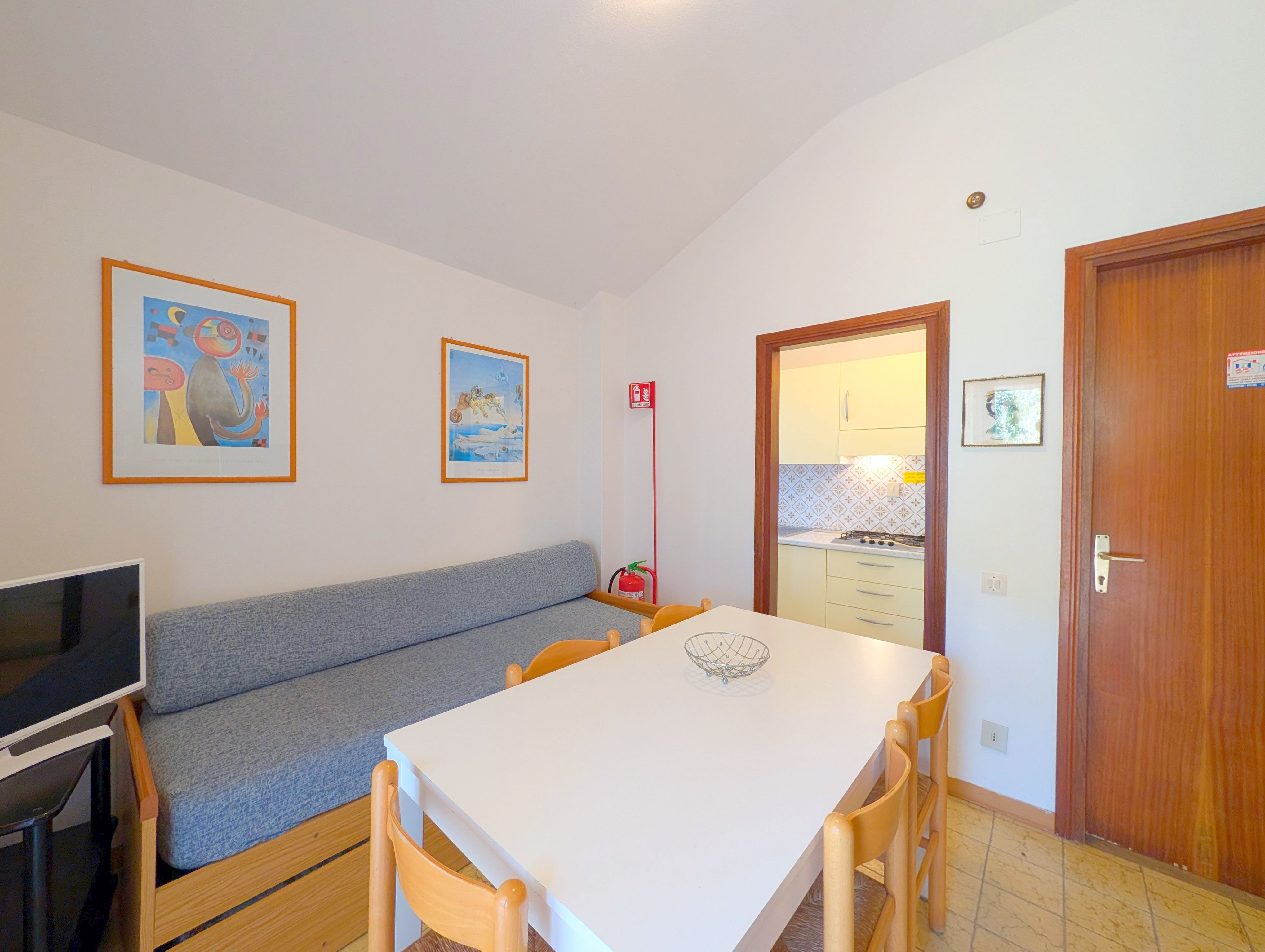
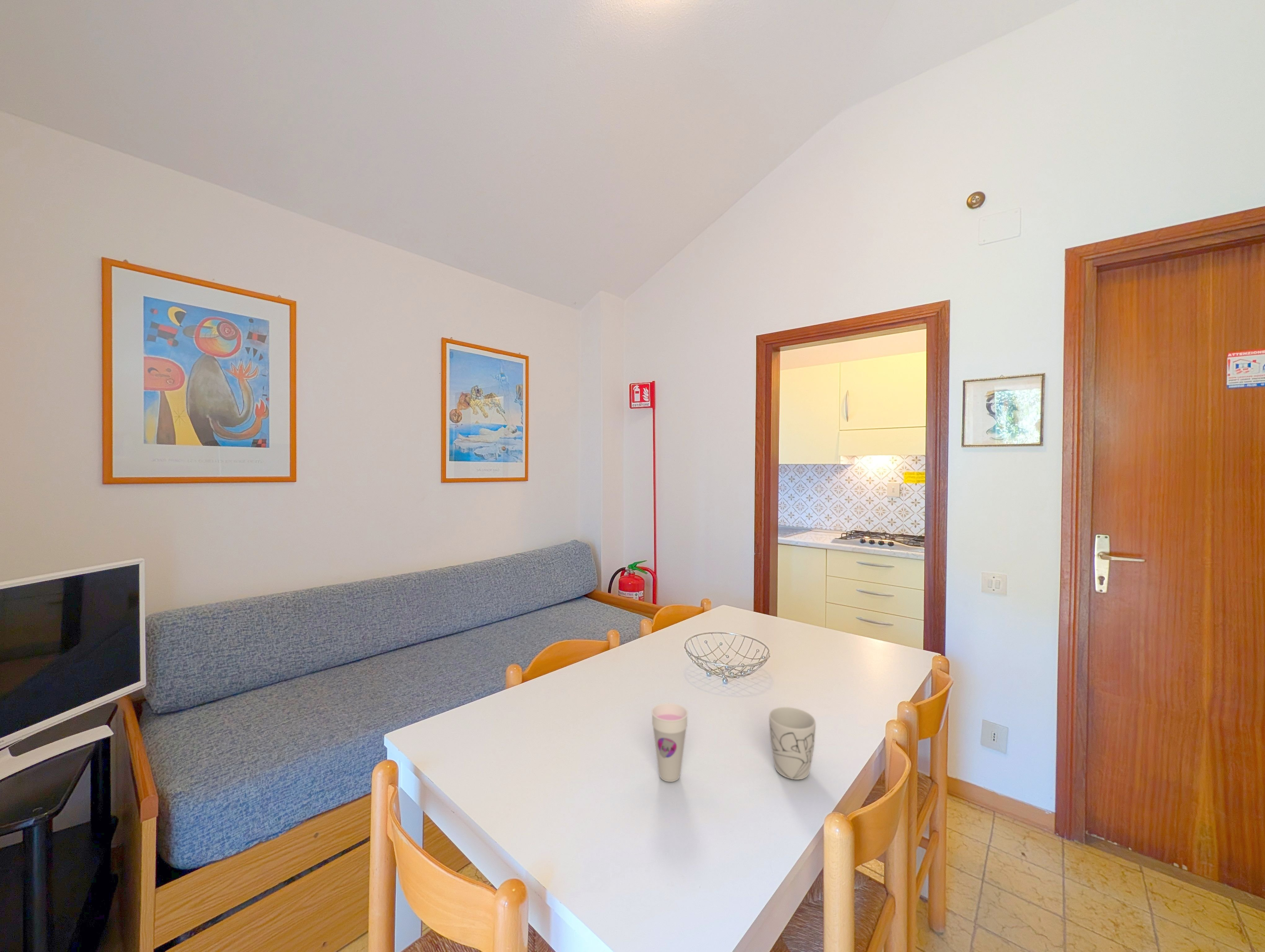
+ mug [769,707,816,780]
+ cup [651,703,688,782]
